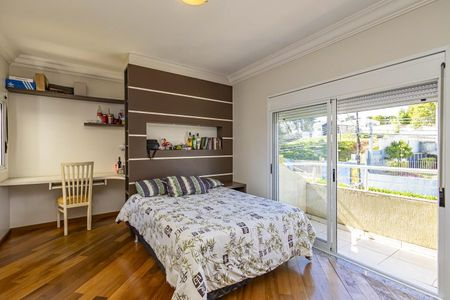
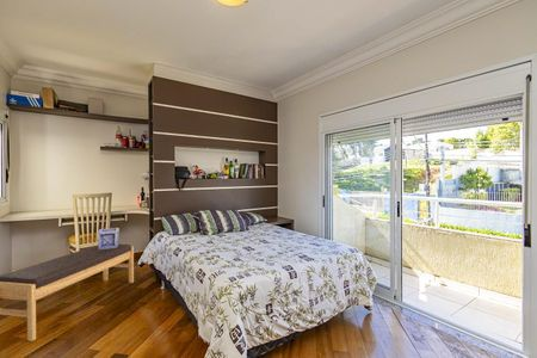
+ wooden crate [97,227,121,249]
+ bench [0,243,135,342]
